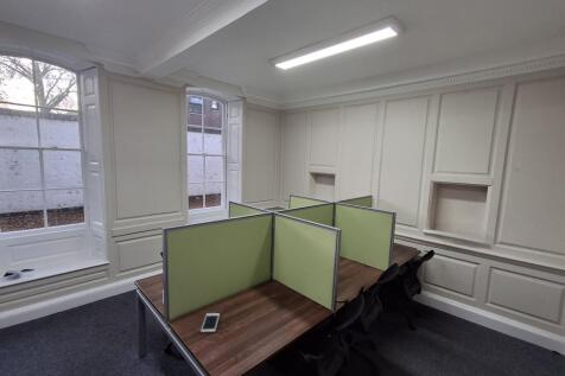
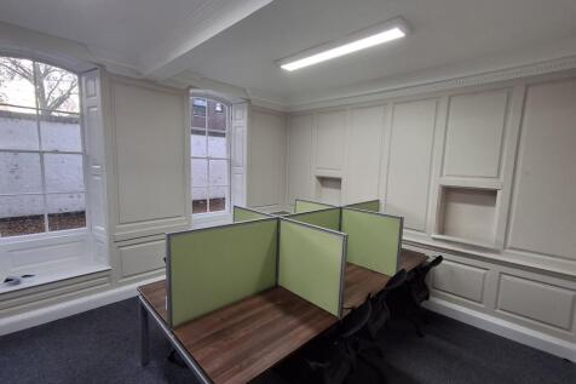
- cell phone [199,312,221,333]
